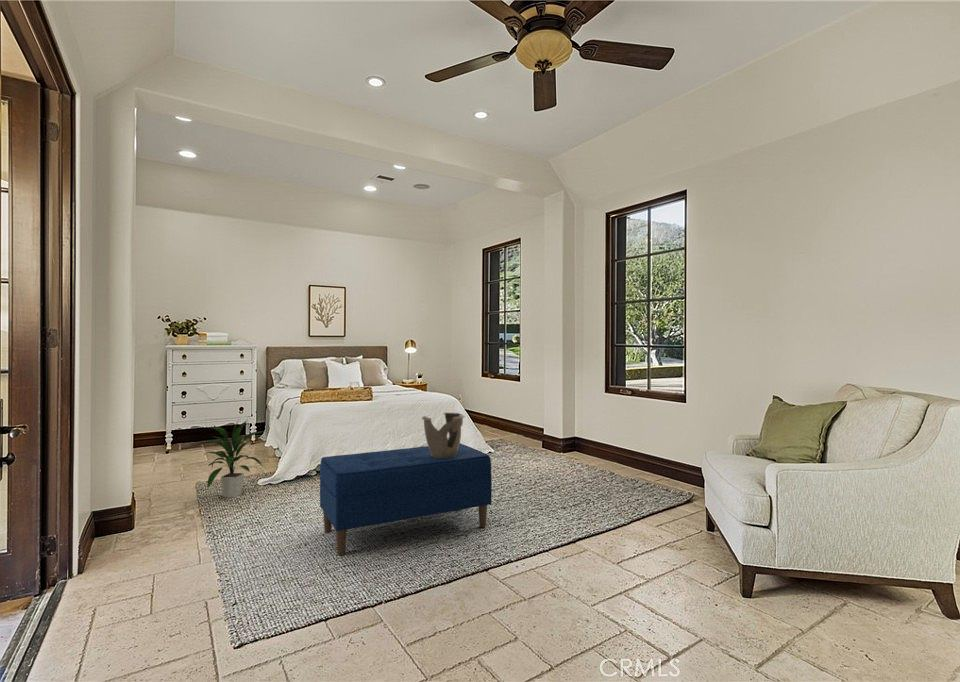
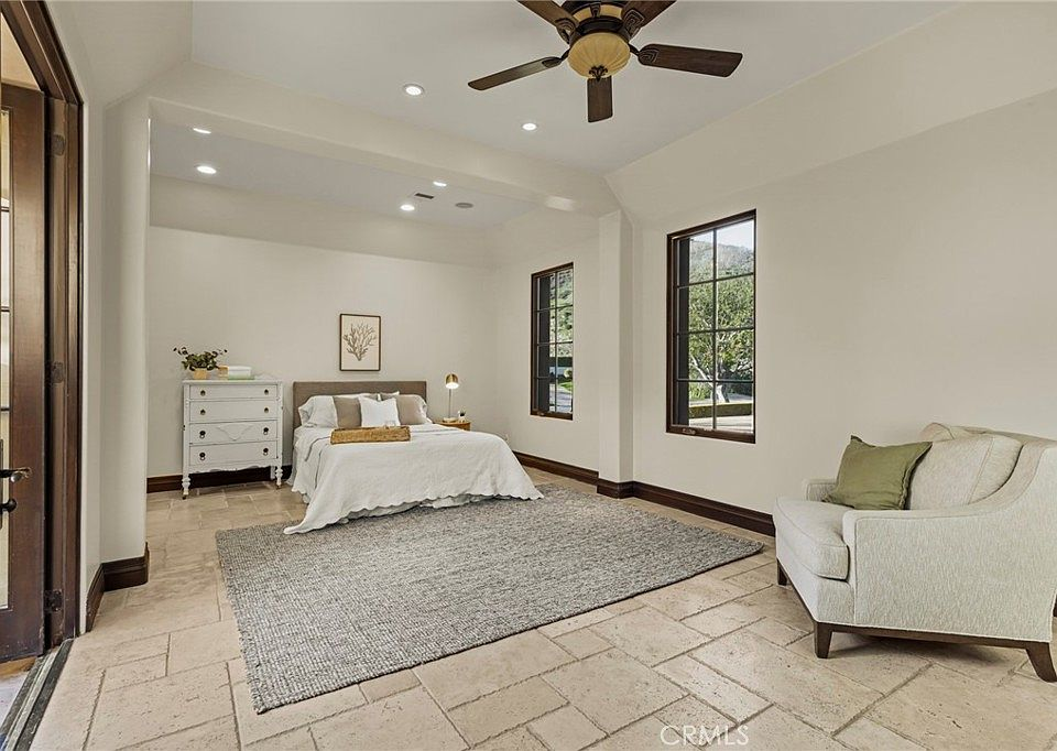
- indoor plant [206,418,265,498]
- bench [319,442,493,556]
- decorative bowl [421,412,466,458]
